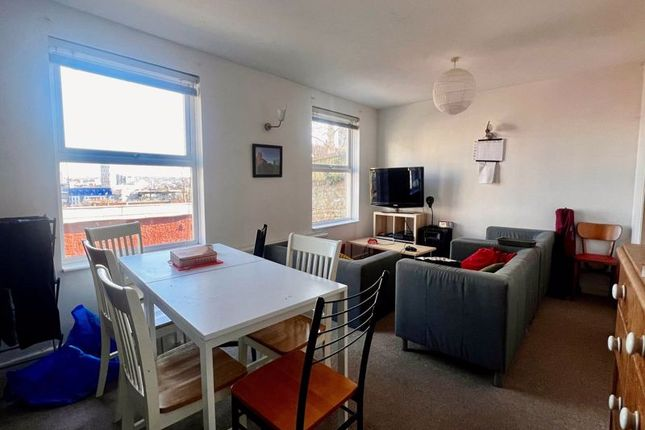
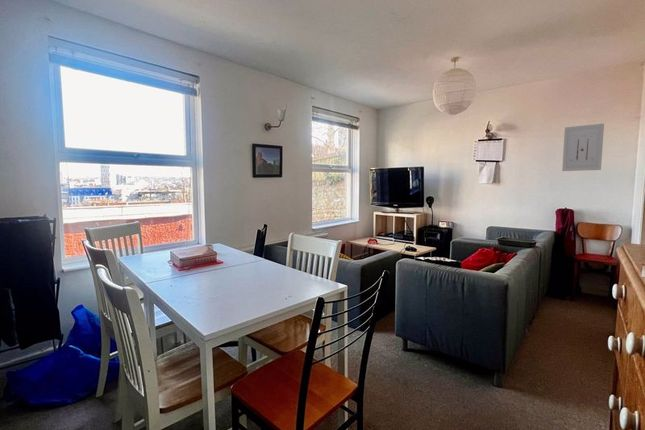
+ wall art [561,122,605,172]
